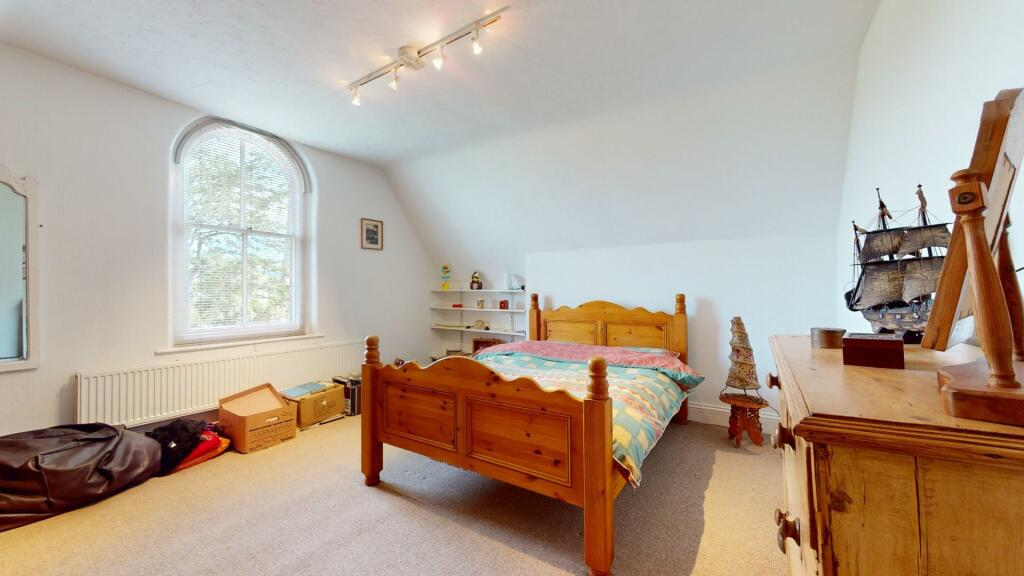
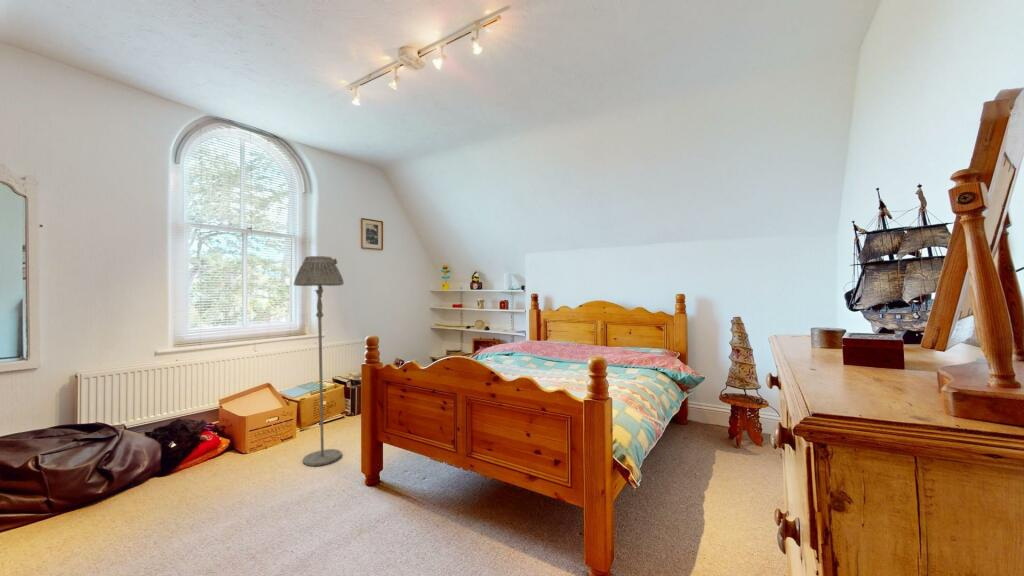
+ floor lamp [293,255,345,467]
